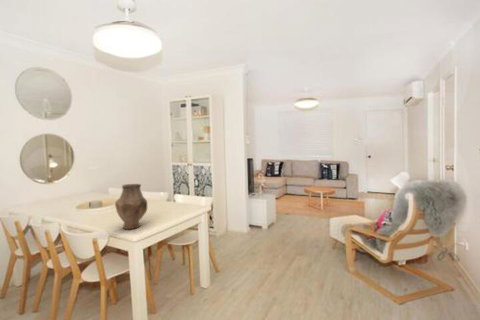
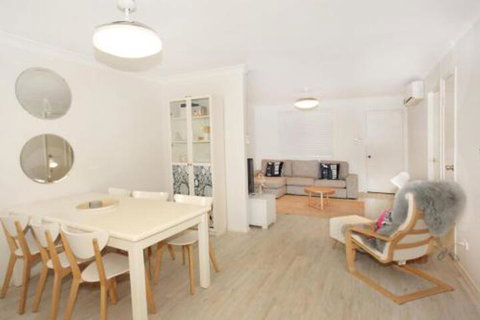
- vase [114,183,148,230]
